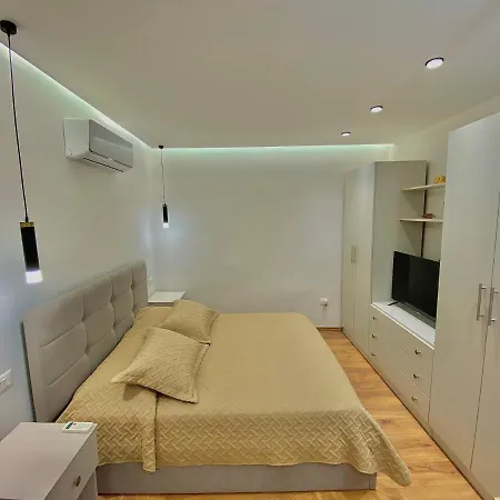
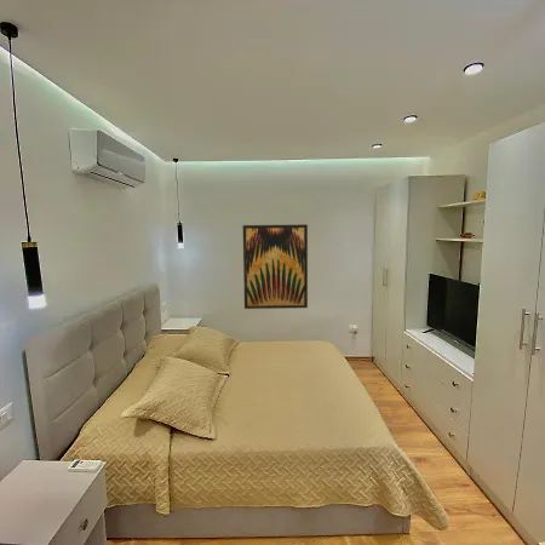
+ wall art [242,223,309,310]
